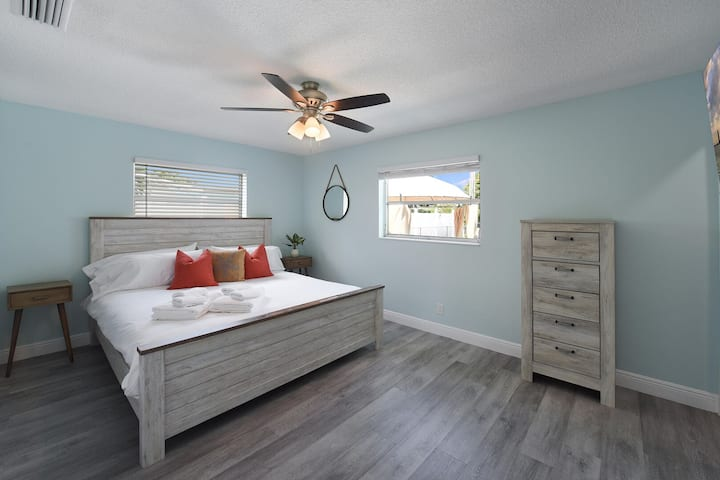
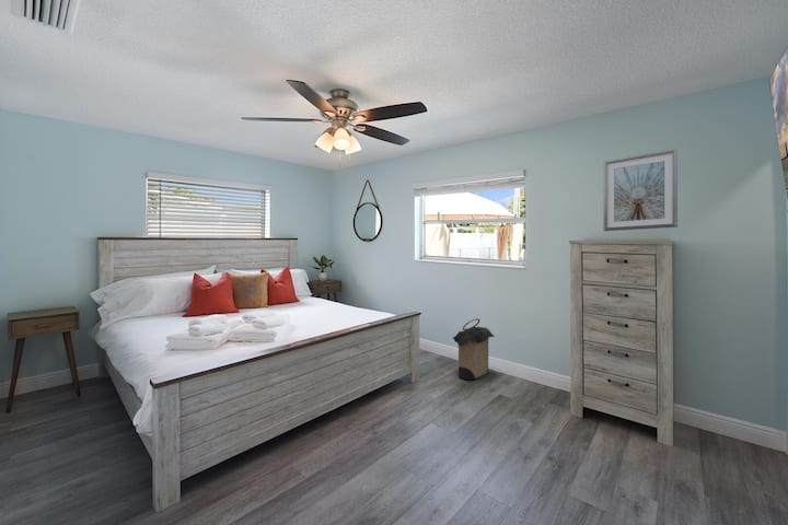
+ picture frame [602,148,679,232]
+ laundry hamper [452,317,496,381]
